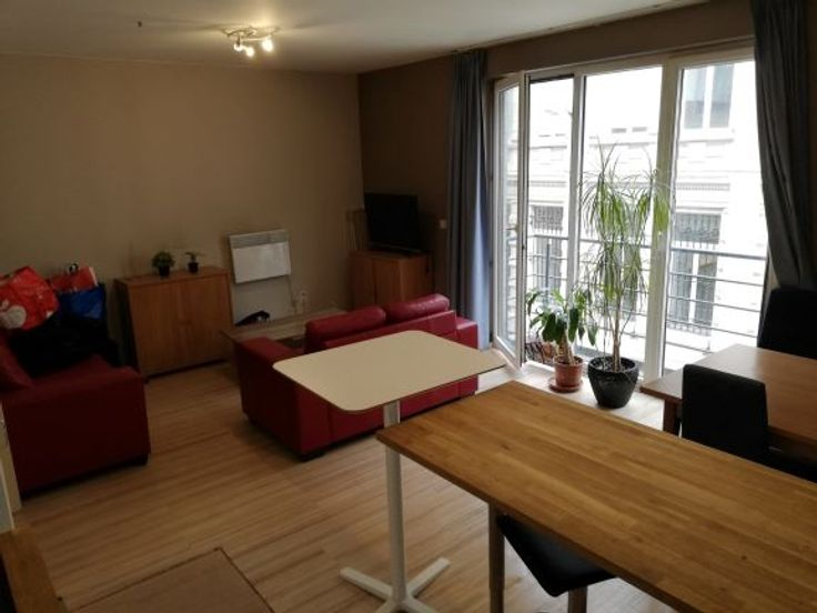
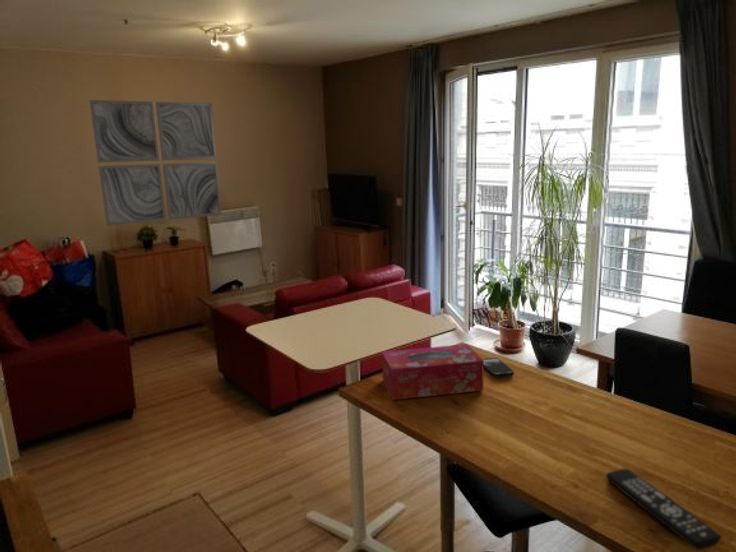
+ wall art [88,99,223,227]
+ smartphone [482,357,515,378]
+ remote control [605,468,722,551]
+ tissue box [381,343,484,401]
